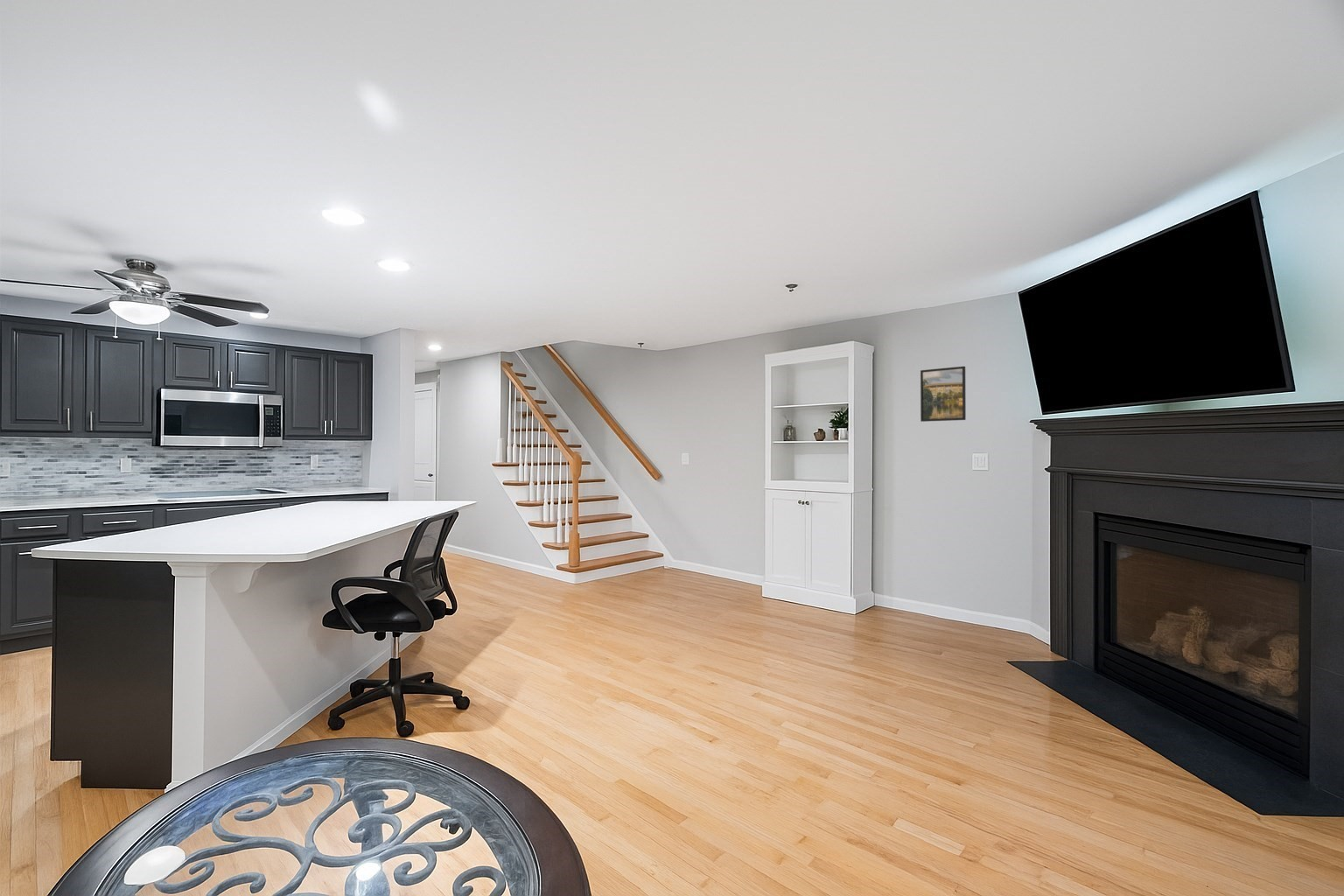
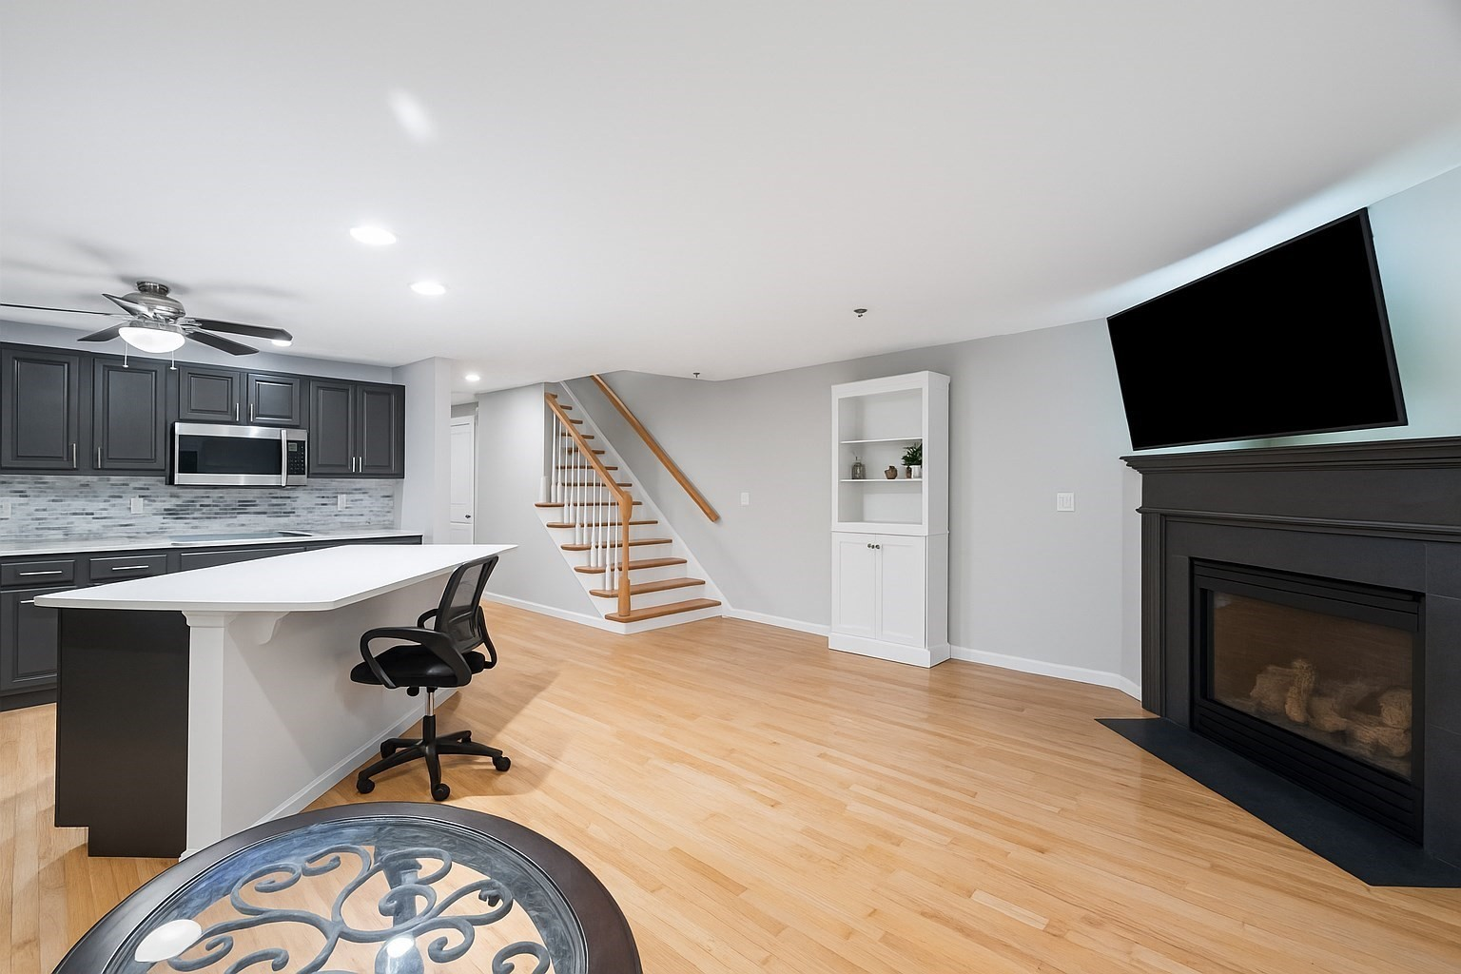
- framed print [920,366,967,423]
